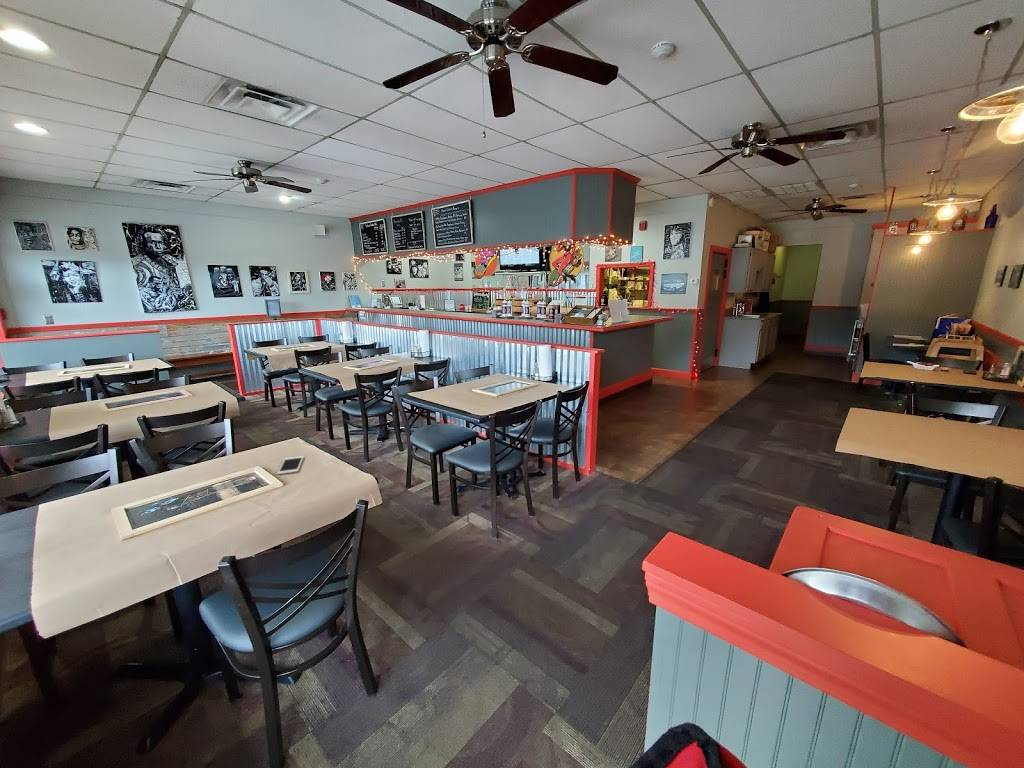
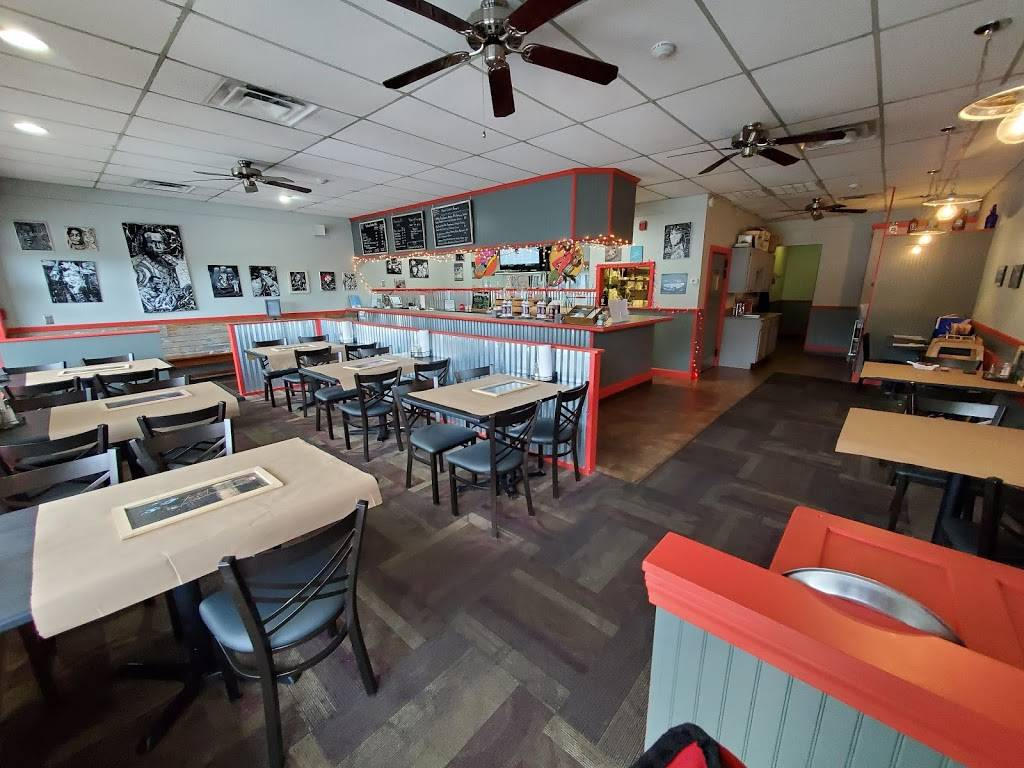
- cell phone [277,455,305,475]
